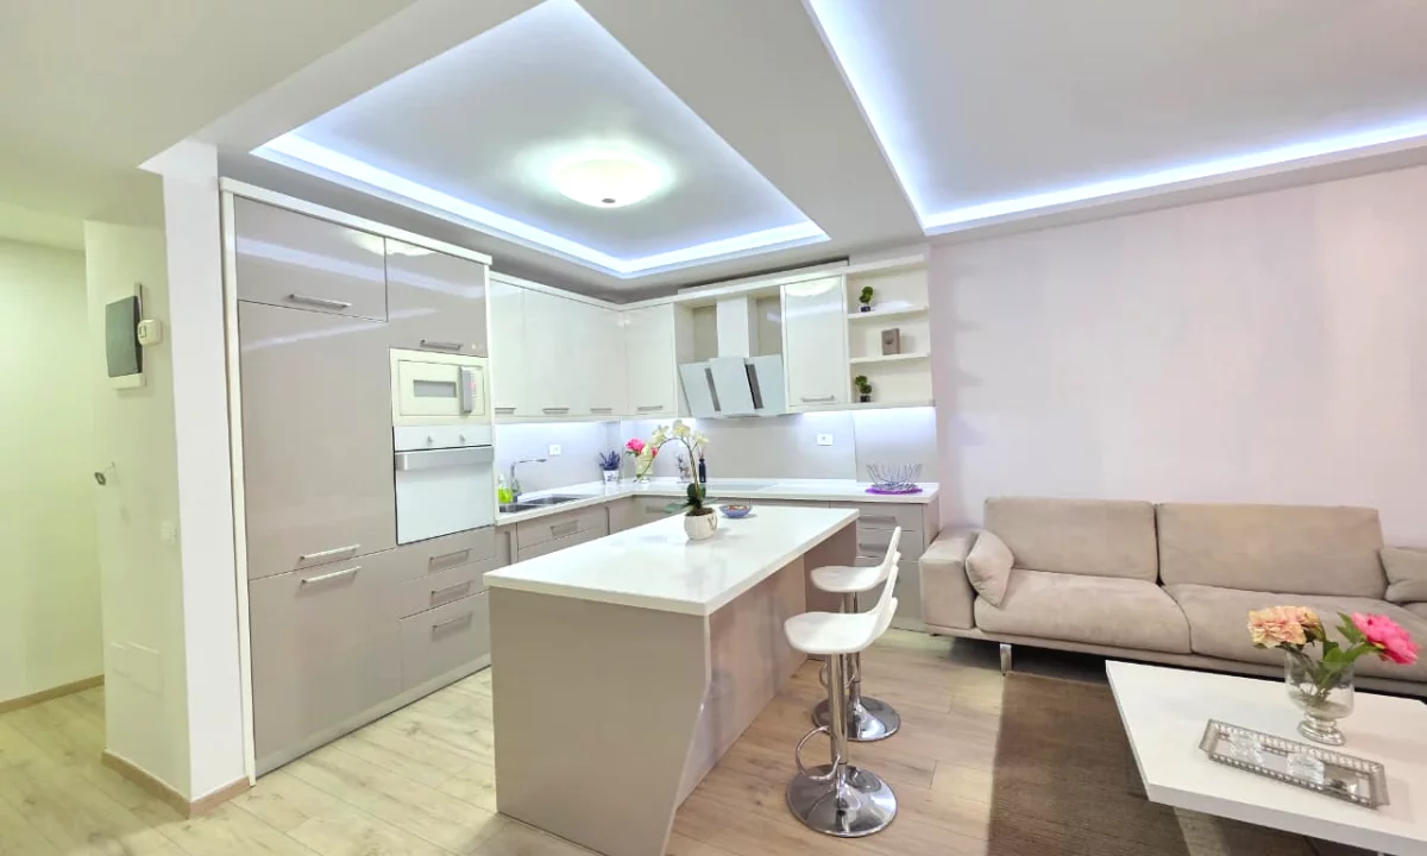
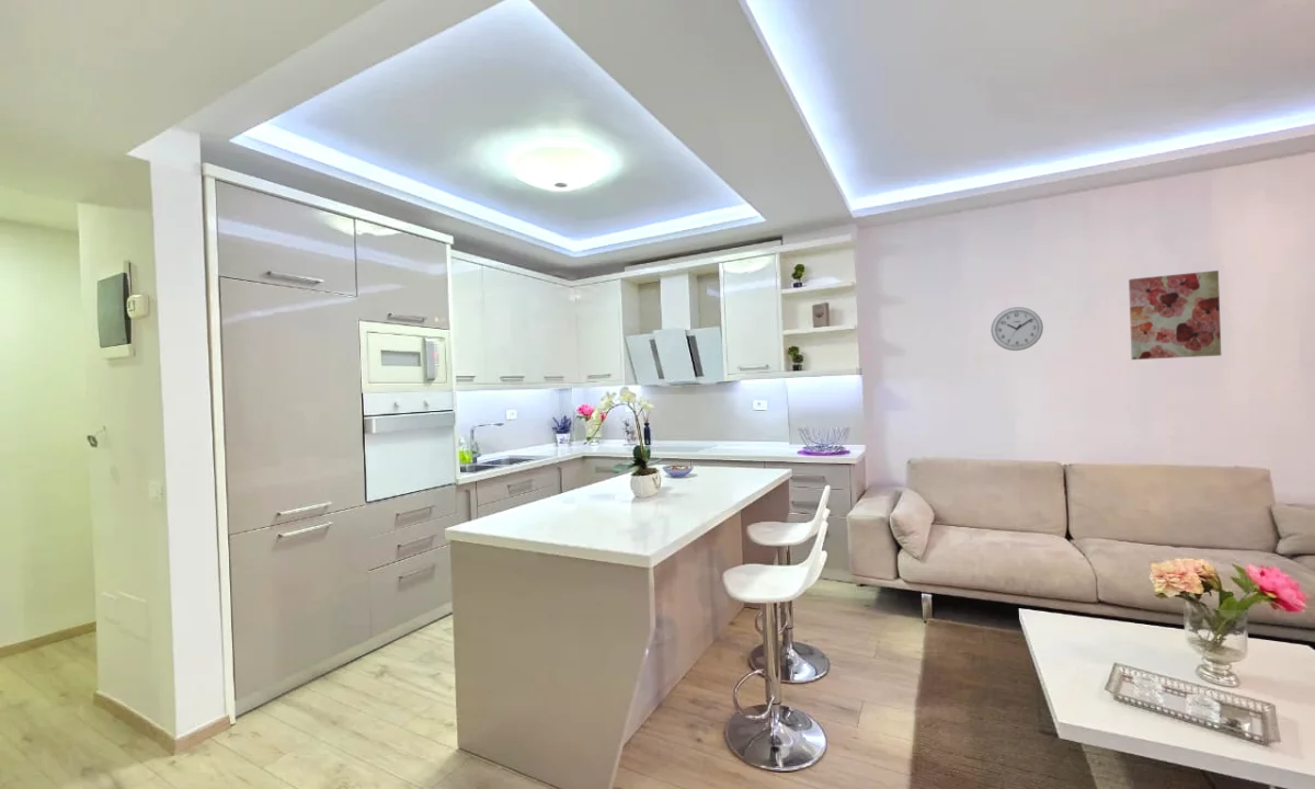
+ wall art [1128,270,1222,361]
+ wall clock [990,306,1044,352]
